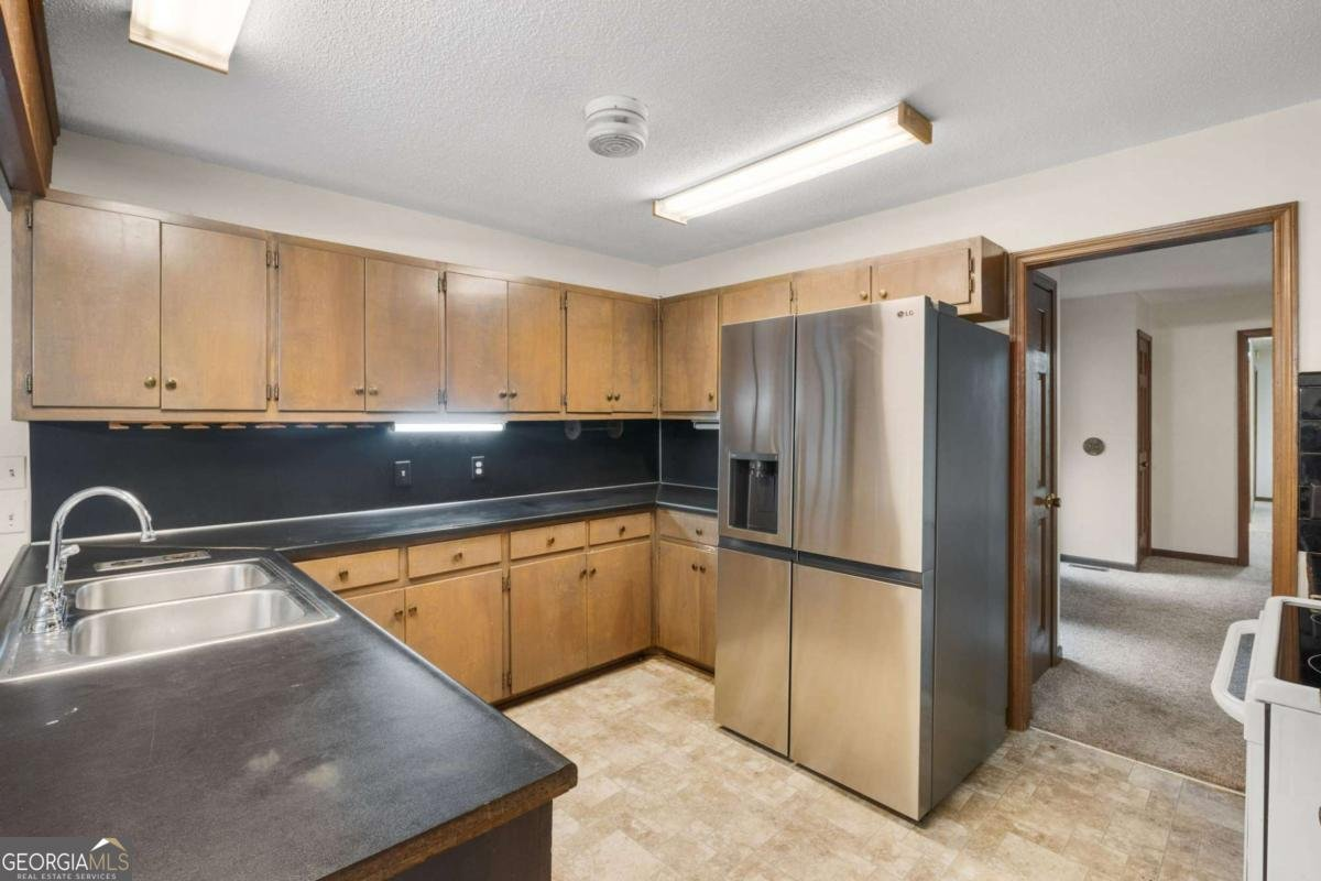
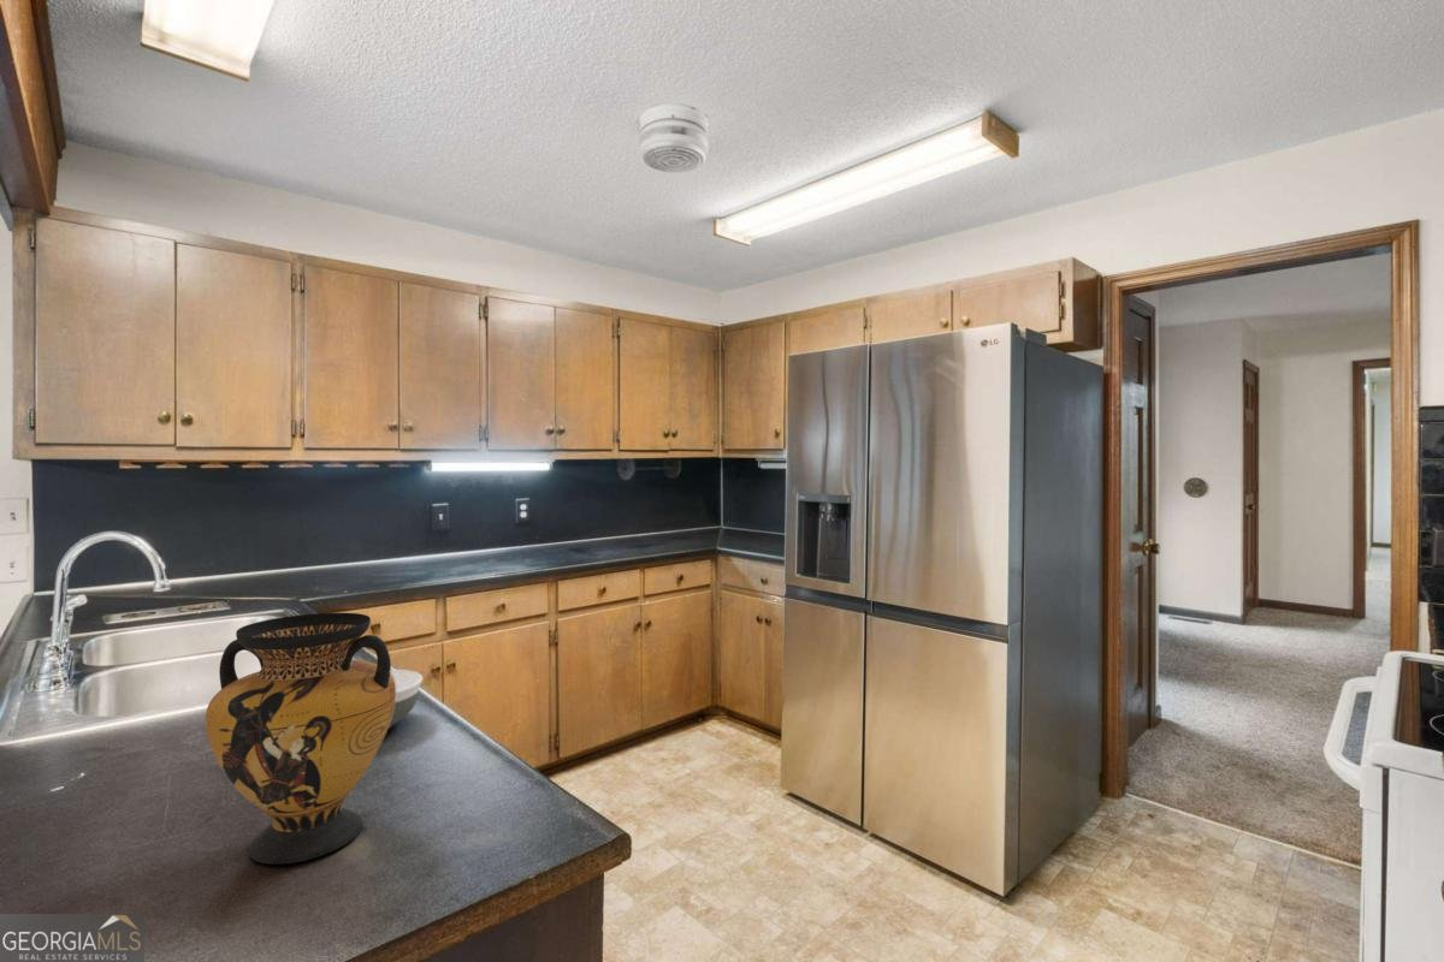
+ bowl [387,669,424,731]
+ vase [205,612,396,866]
